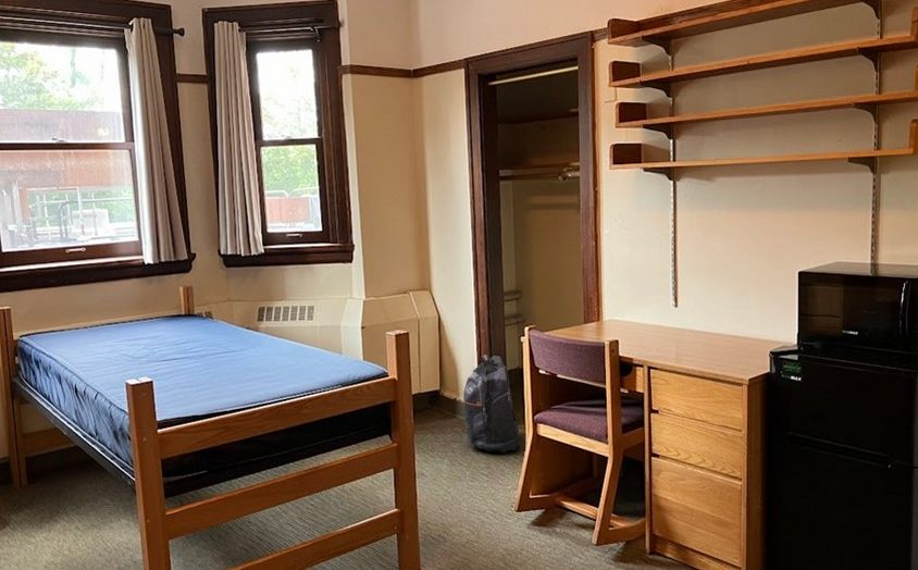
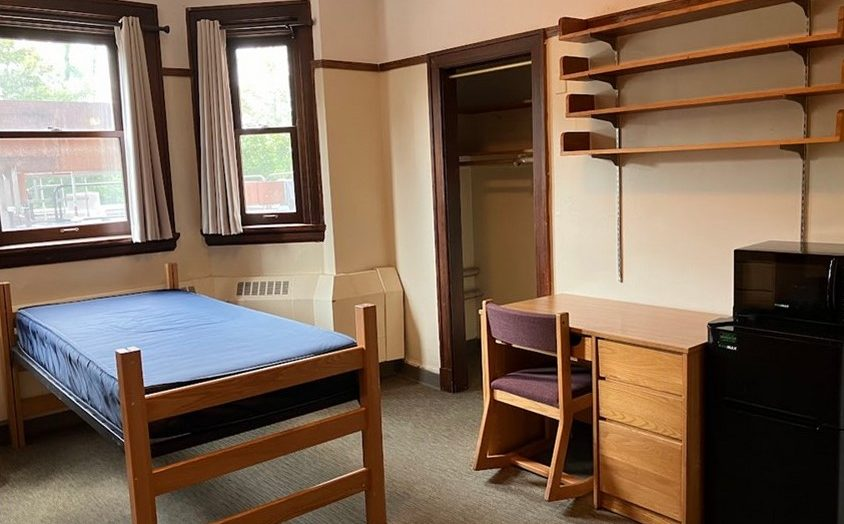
- backpack [462,354,521,454]
